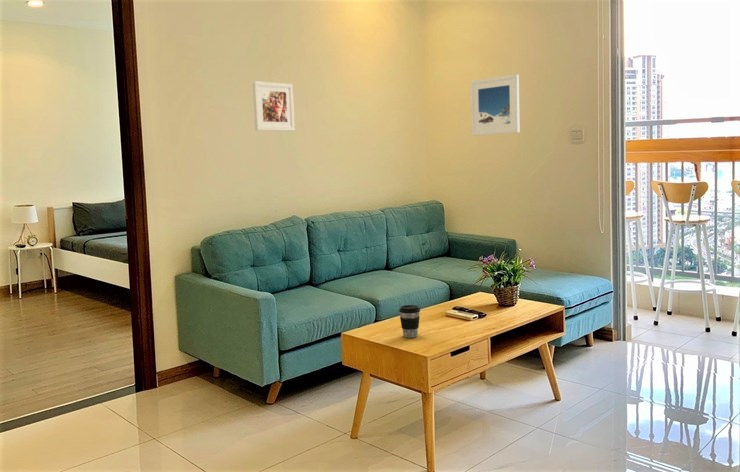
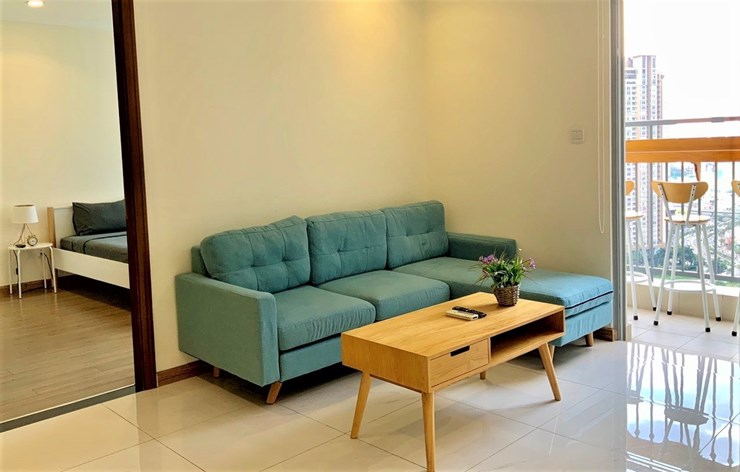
- coffee cup [398,304,421,339]
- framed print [252,80,296,132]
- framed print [469,73,521,137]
